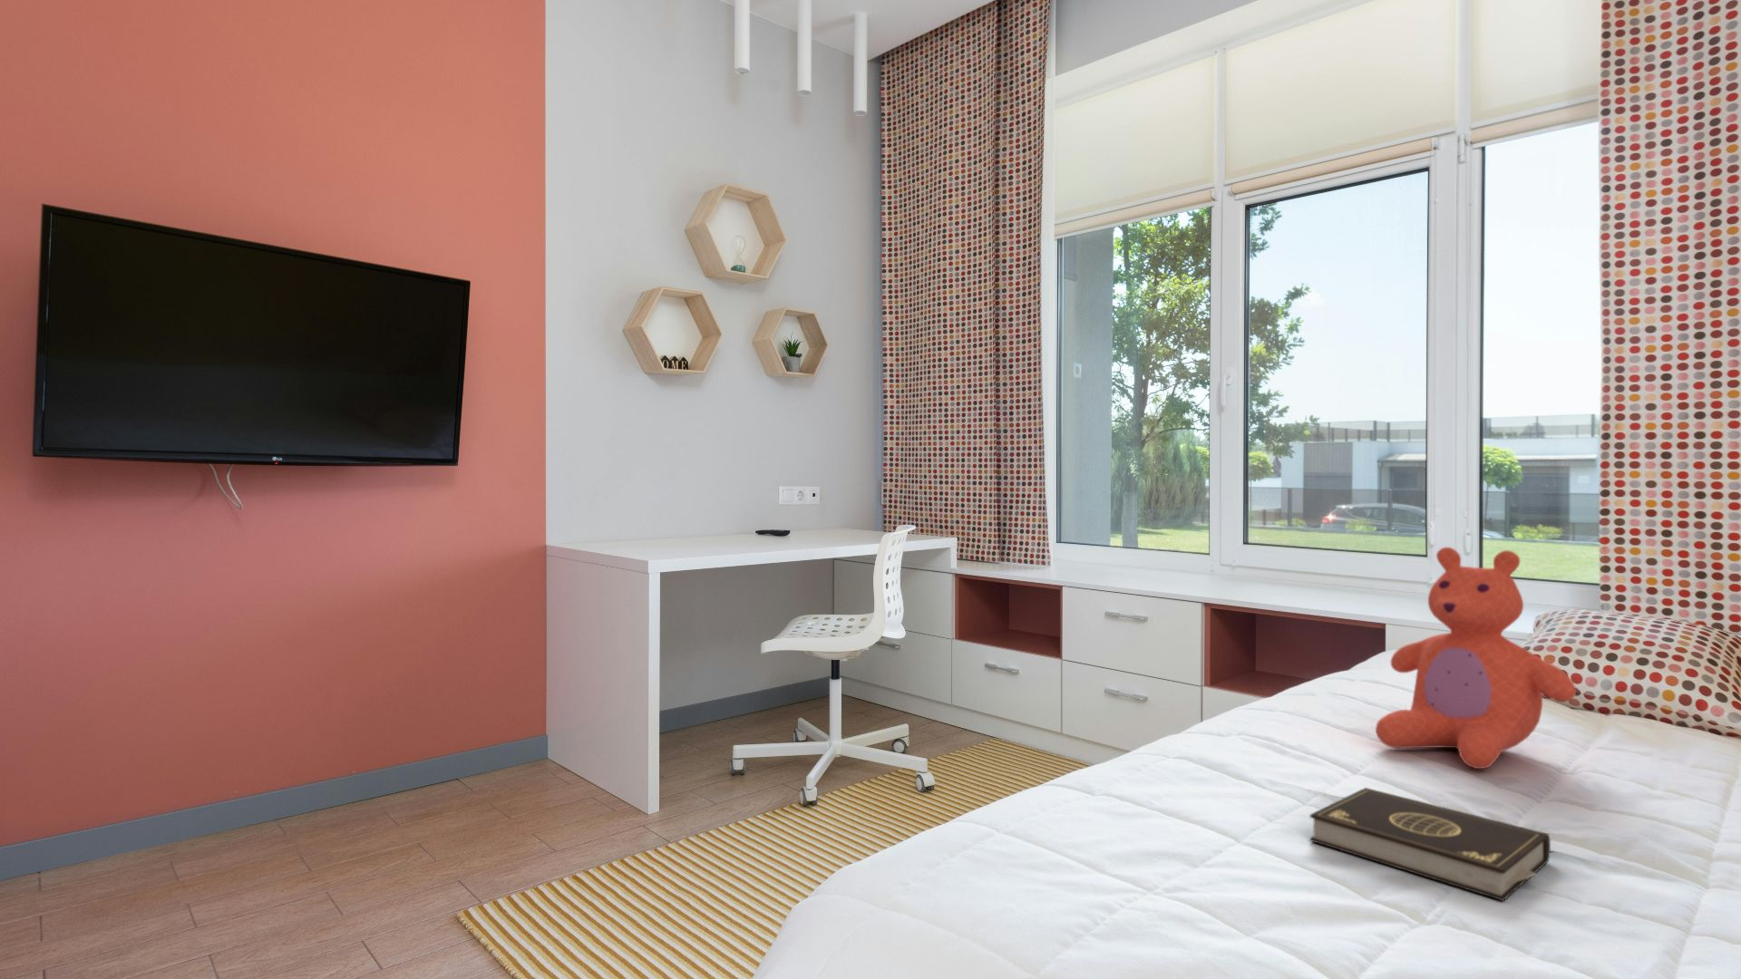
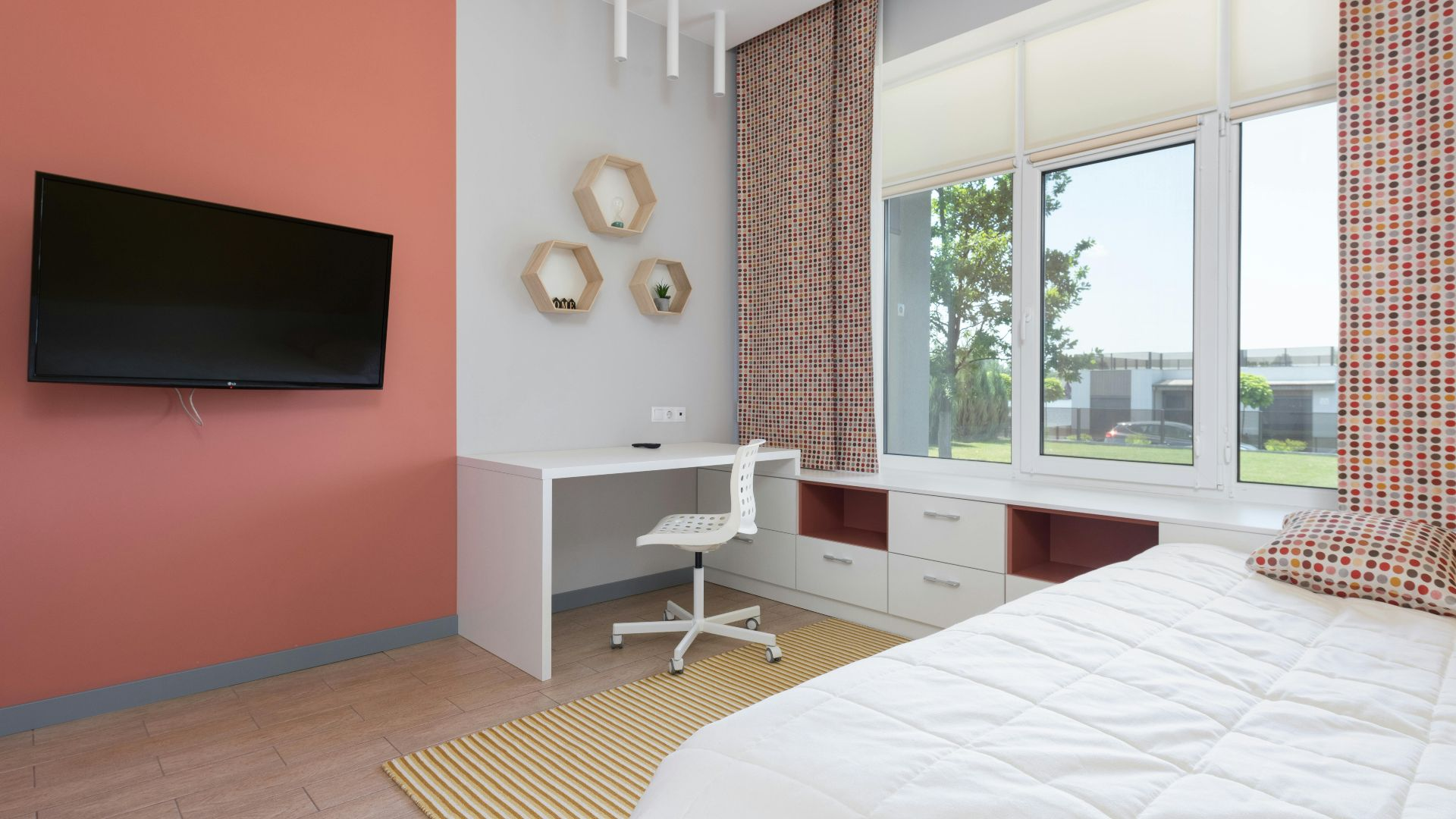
- teddy bear [1375,546,1577,770]
- book [1308,787,1552,902]
